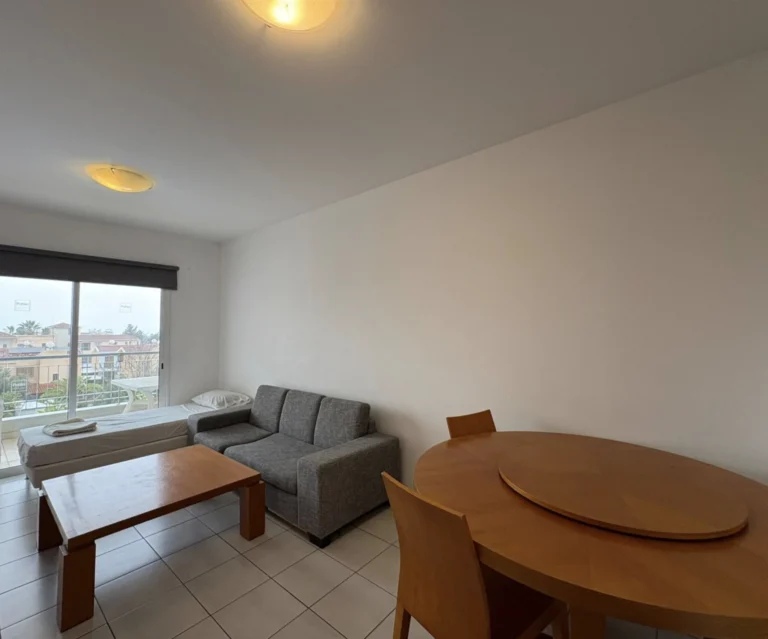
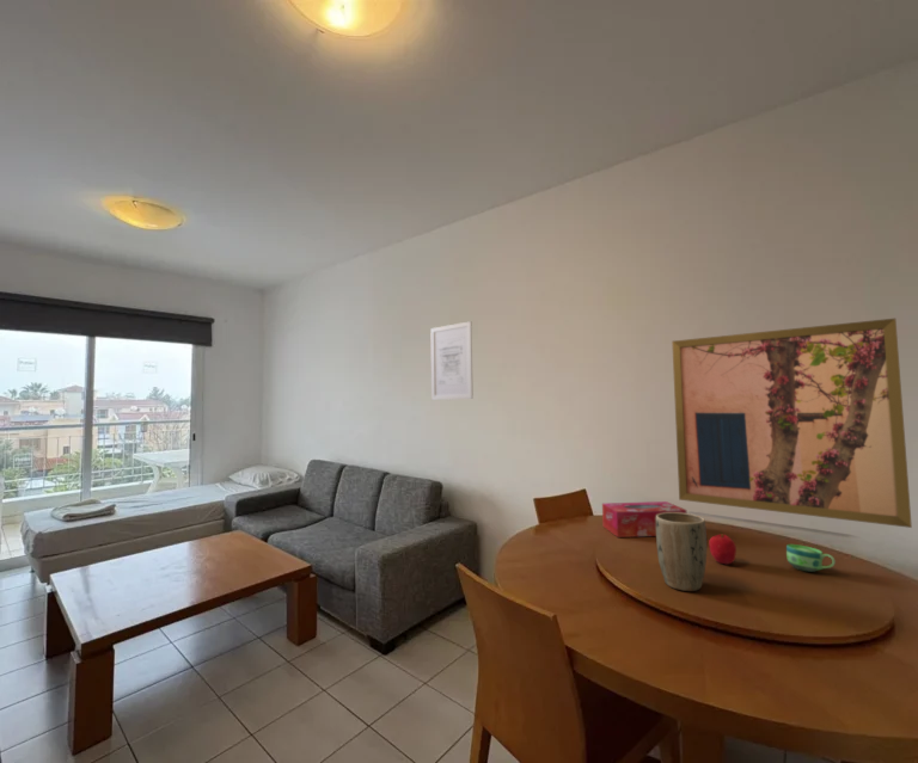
+ fruit [708,533,738,565]
+ tissue box [601,500,687,539]
+ plant pot [655,512,708,592]
+ cup [785,543,837,573]
+ wall art [429,320,475,401]
+ wall art [671,318,913,529]
